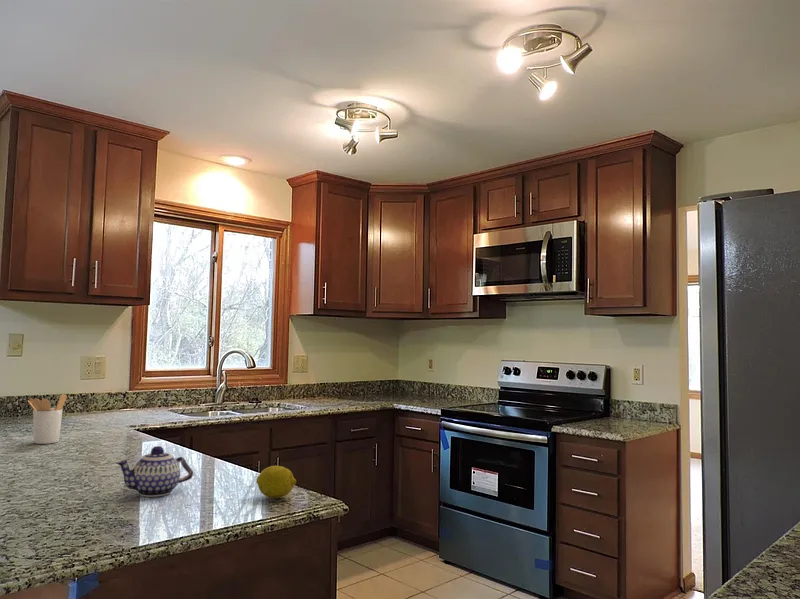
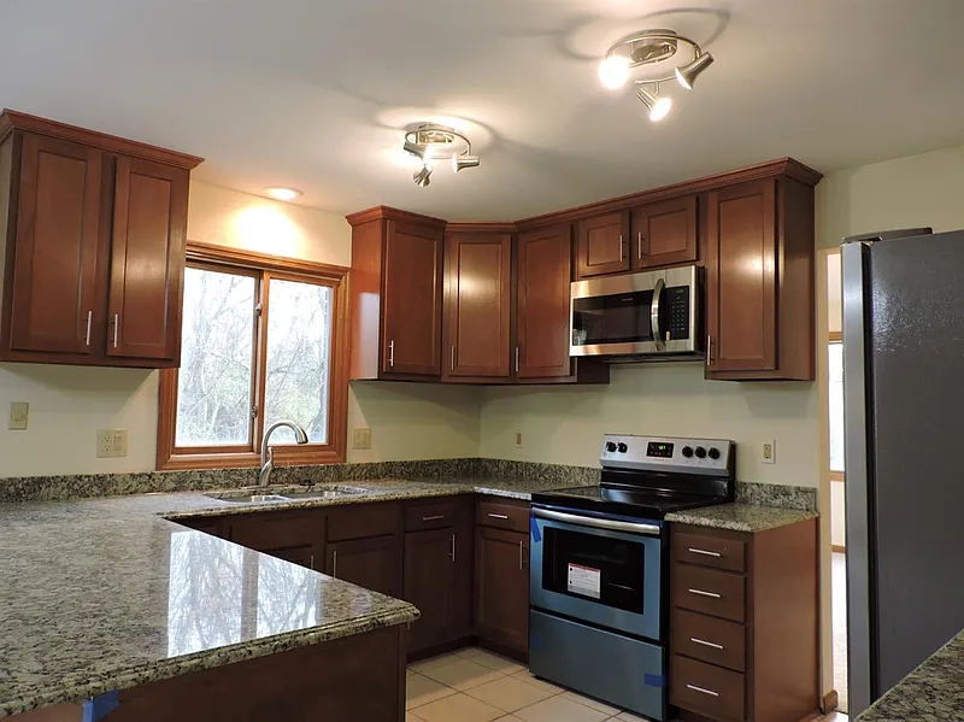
- lemon [255,465,297,499]
- utensil holder [27,393,68,445]
- teapot [114,445,194,498]
